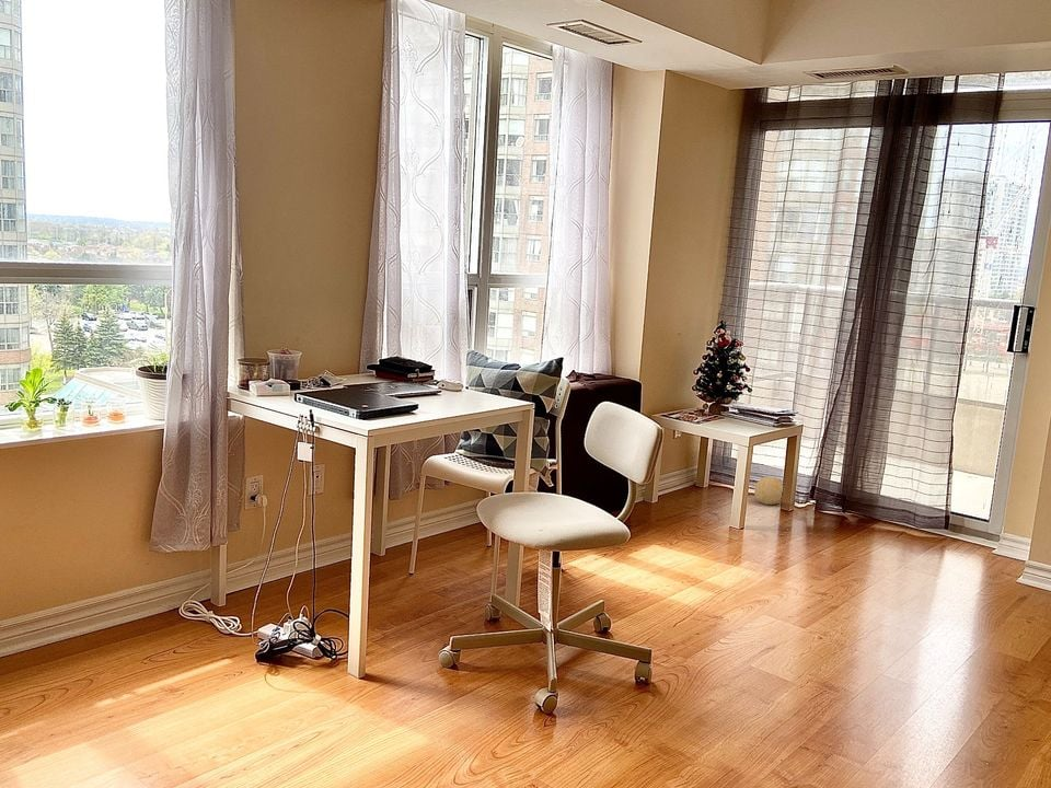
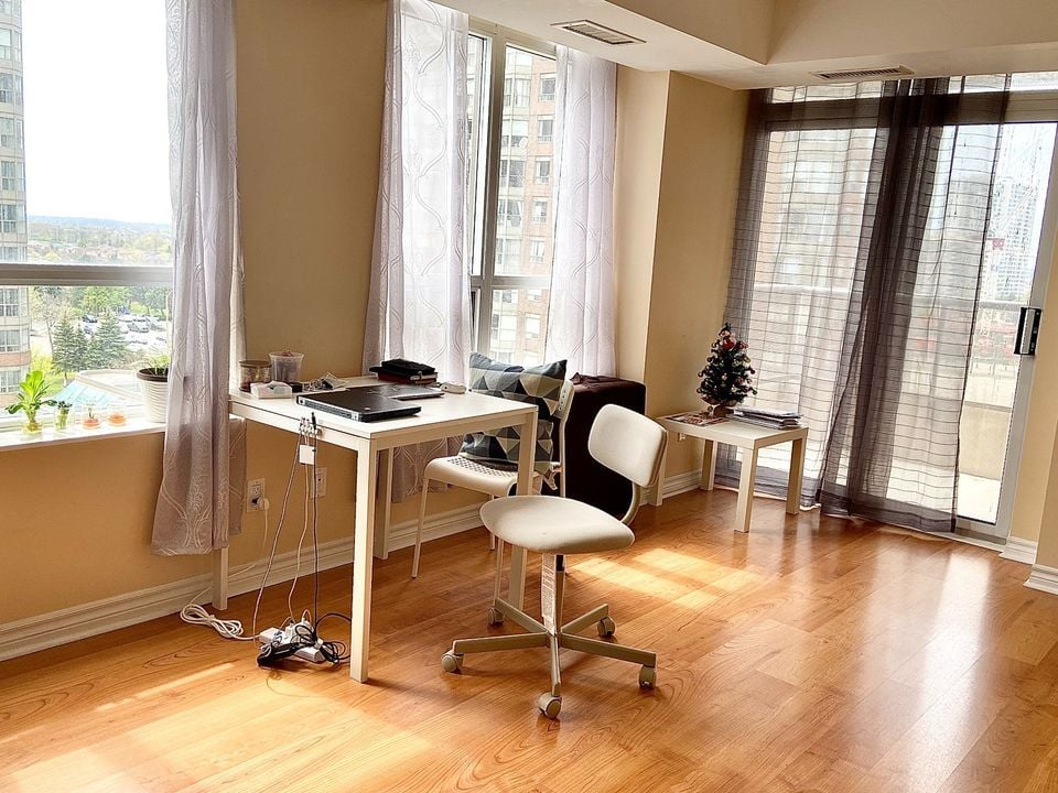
- decorative ball [753,476,784,506]
